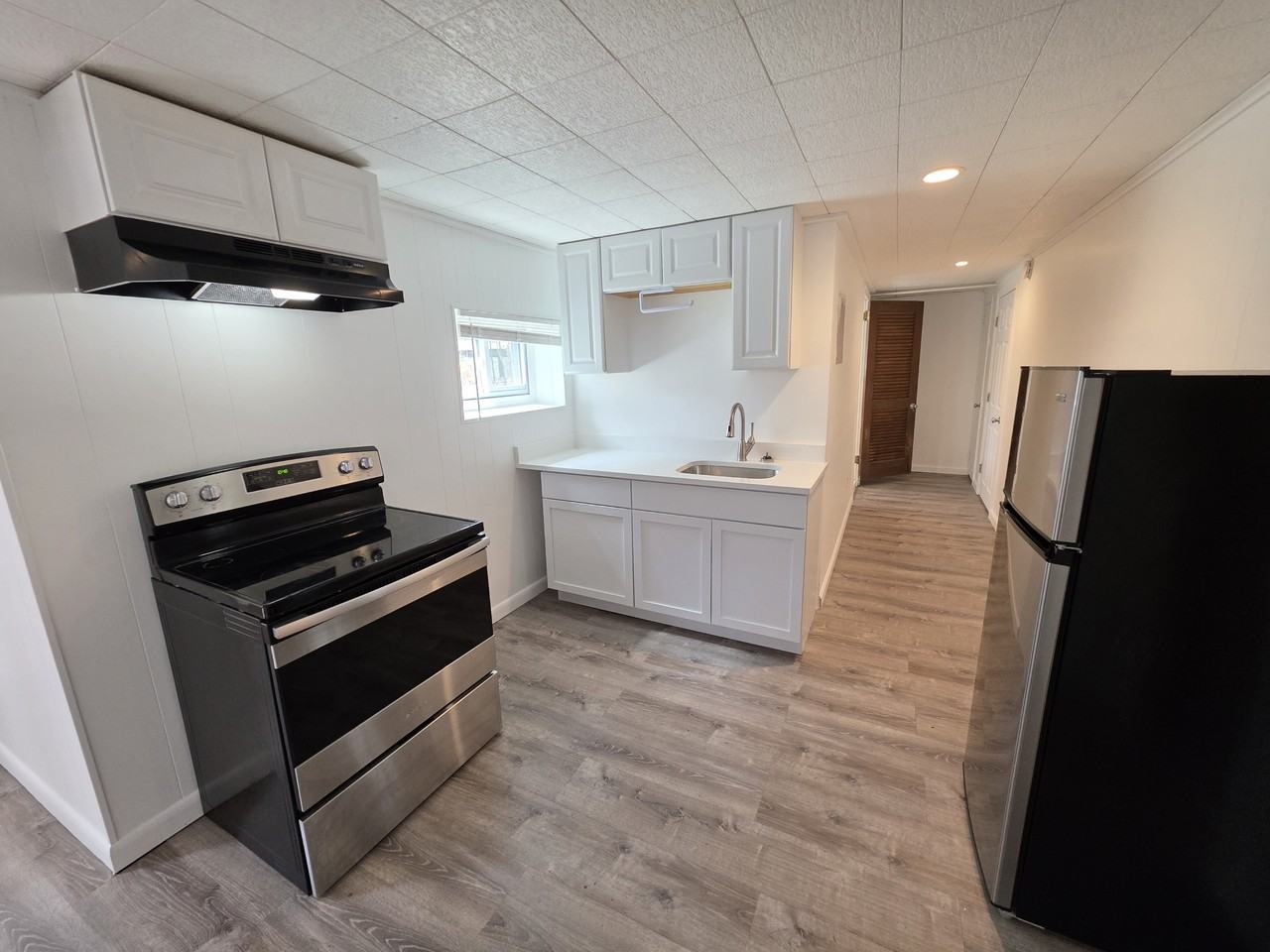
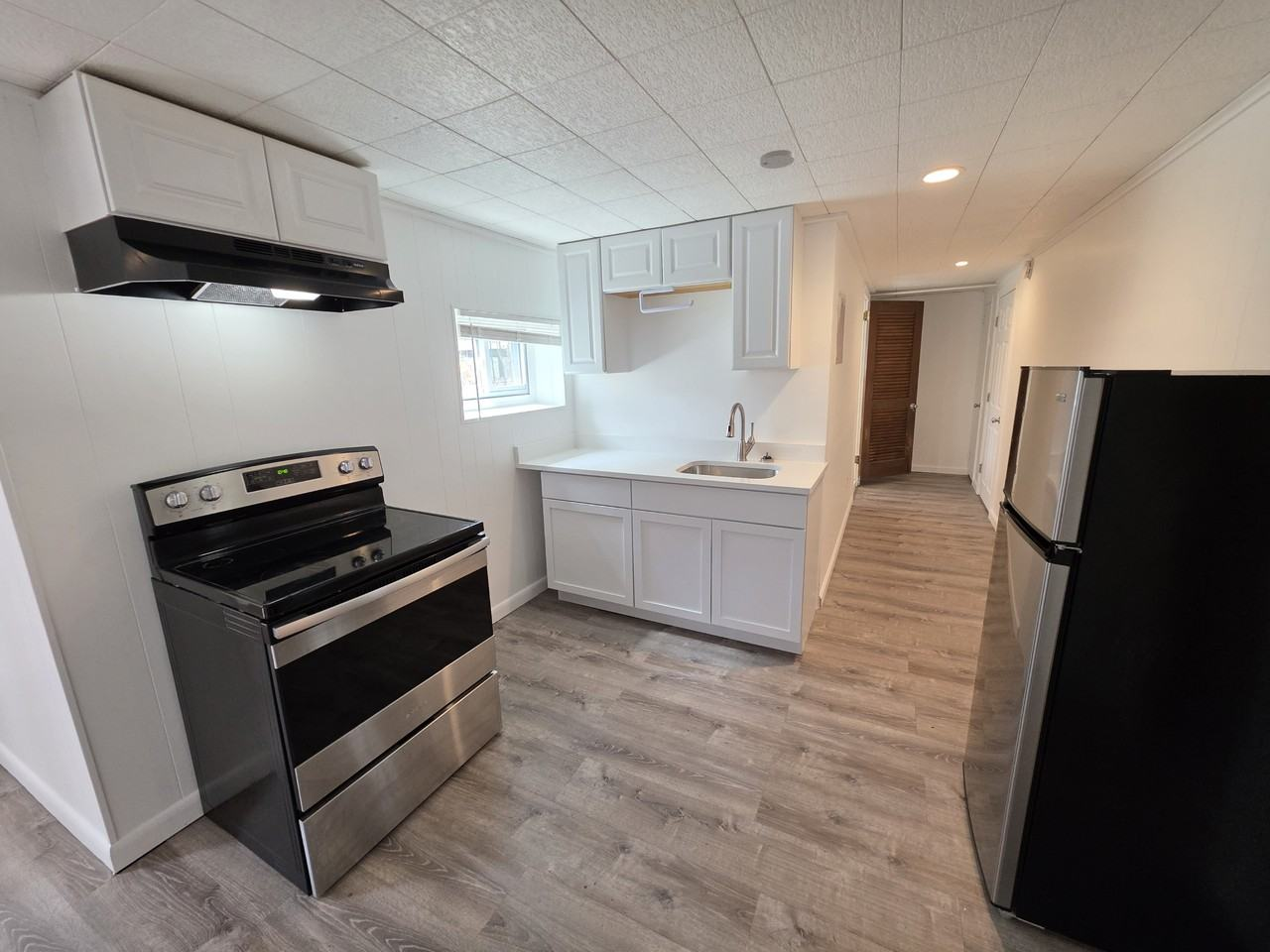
+ smoke detector [759,149,796,170]
